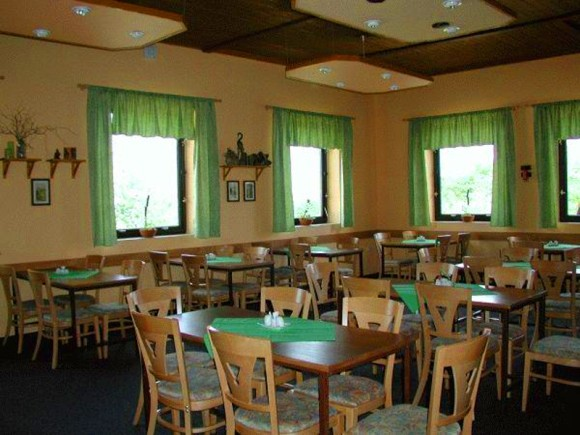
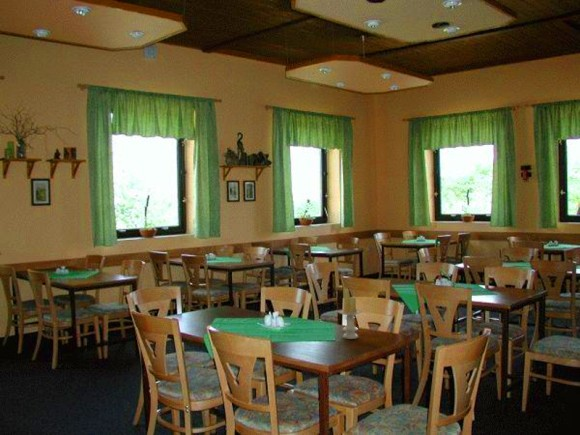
+ candle [336,288,363,340]
